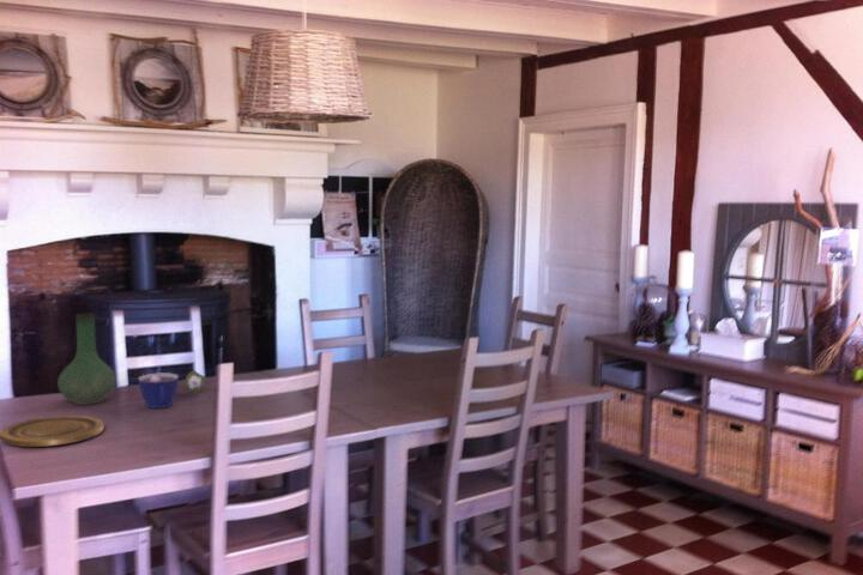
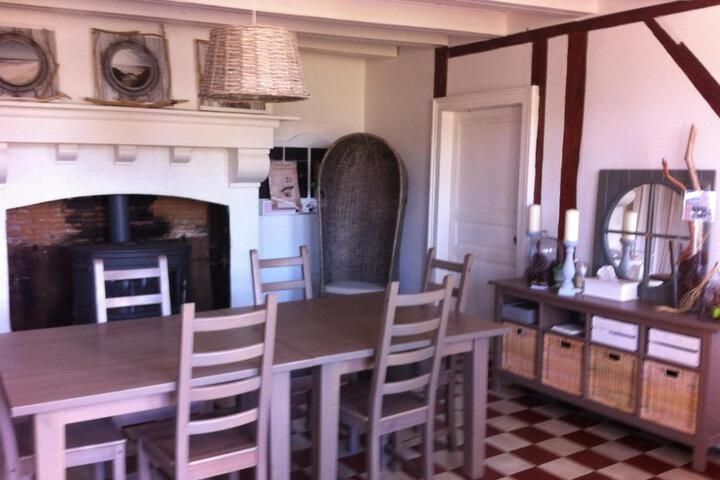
- cup [138,371,180,410]
- vase [56,313,117,406]
- flower [183,369,206,394]
- plate [0,414,105,448]
